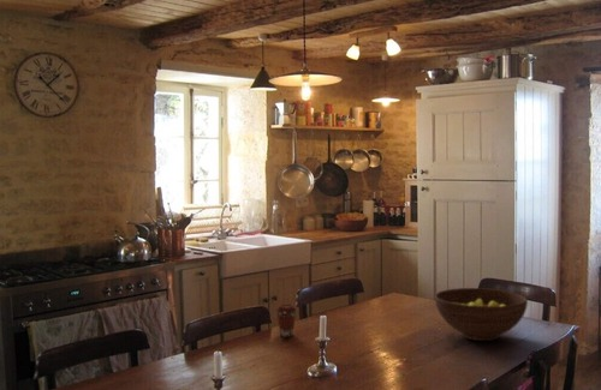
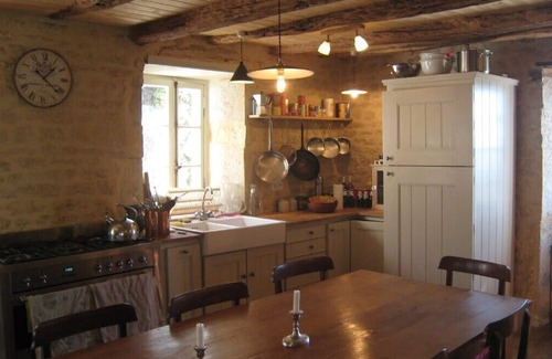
- fruit bowl [434,287,529,342]
- coffee cup [275,304,298,338]
